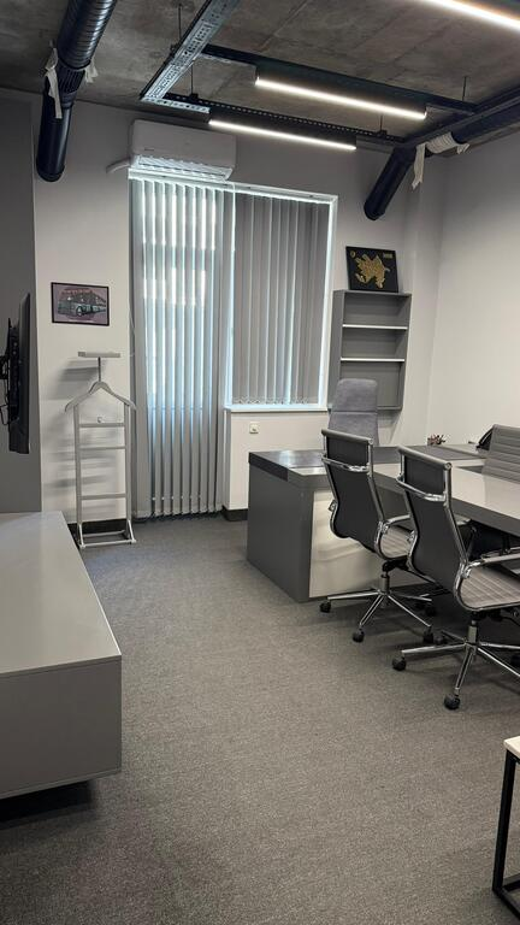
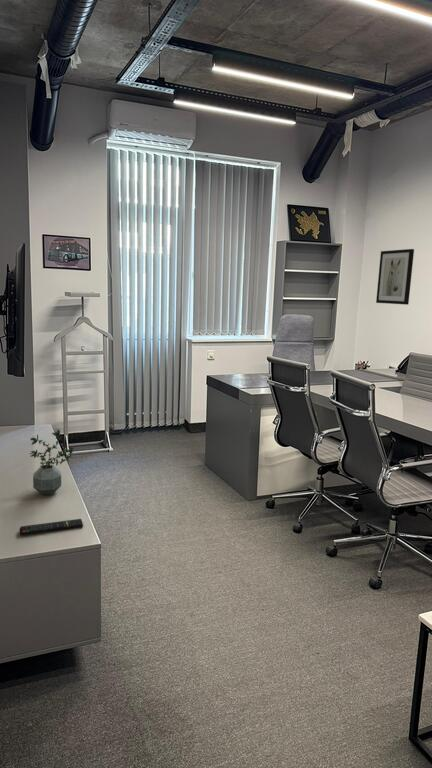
+ remote control [18,518,84,536]
+ potted plant [28,428,74,496]
+ wall art [375,248,415,306]
